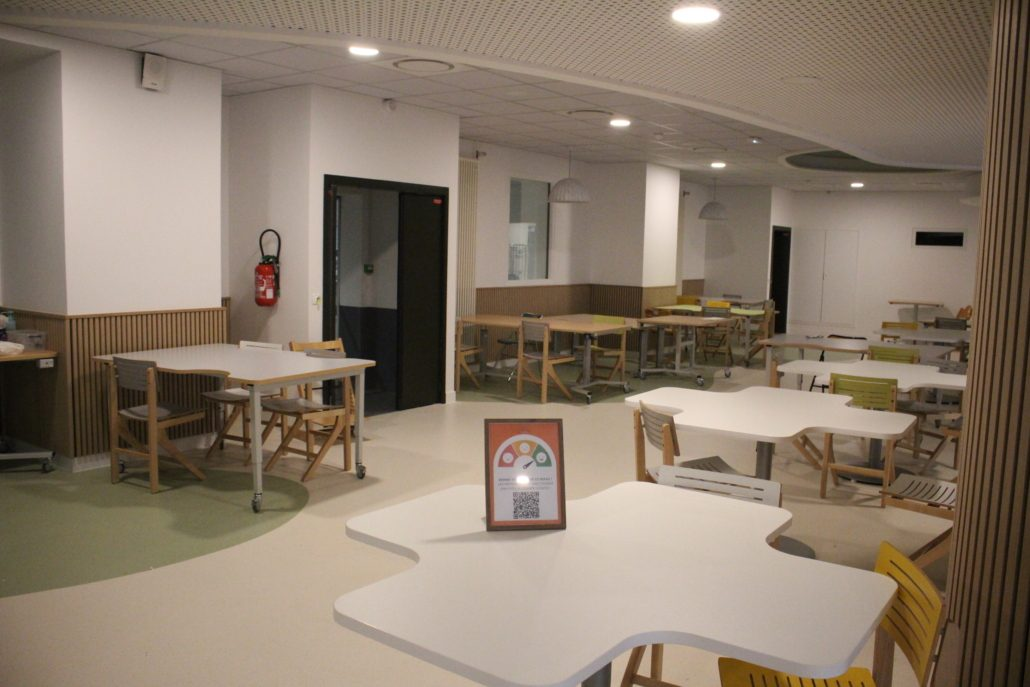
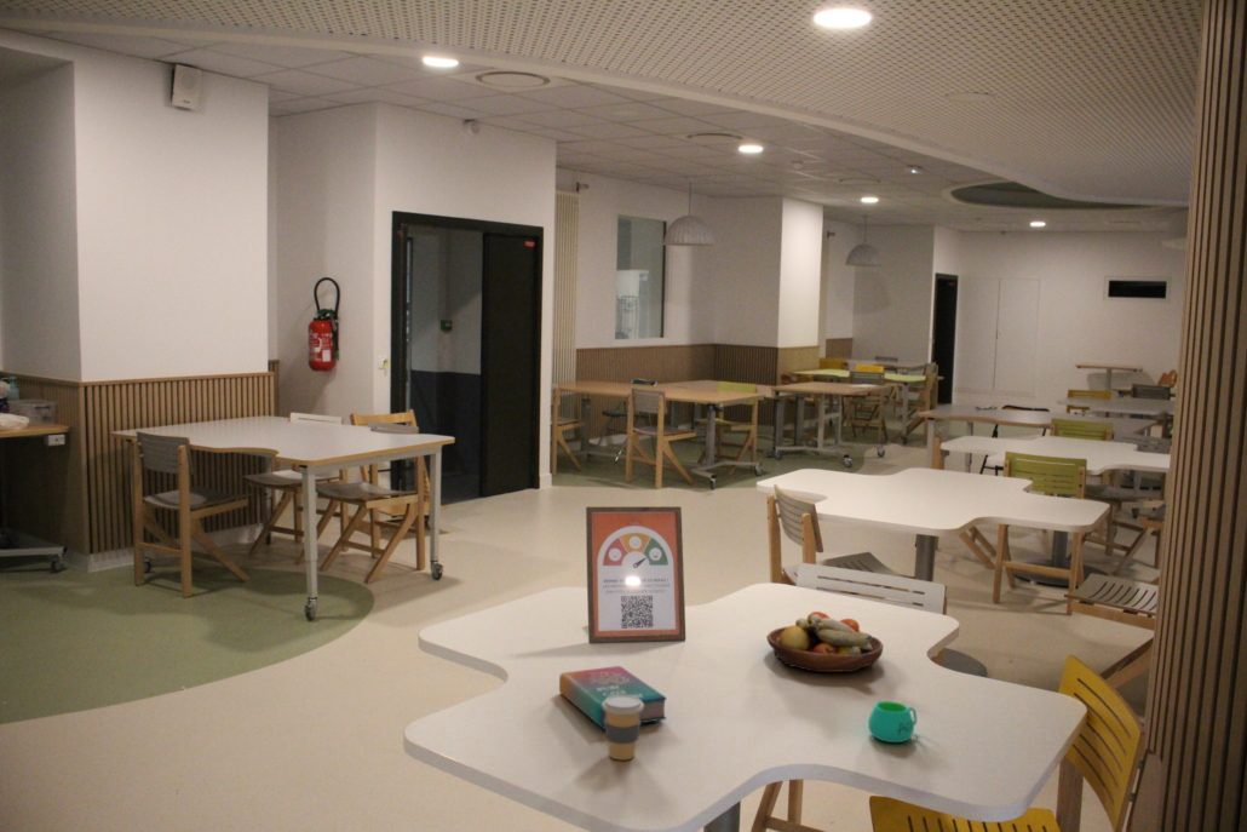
+ mug [867,700,918,744]
+ coffee cup [602,695,644,761]
+ book [558,665,668,730]
+ fruit bowl [765,610,884,673]
